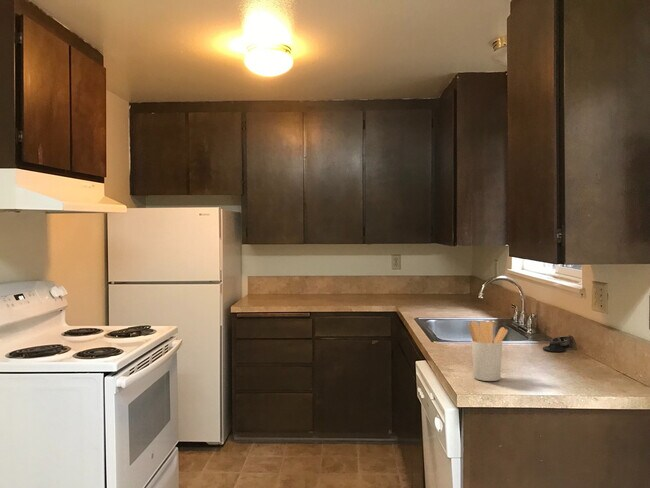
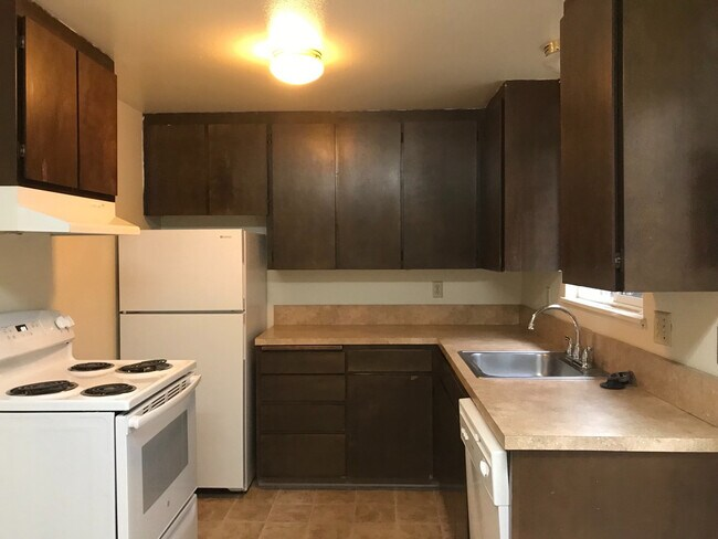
- utensil holder [468,320,509,382]
